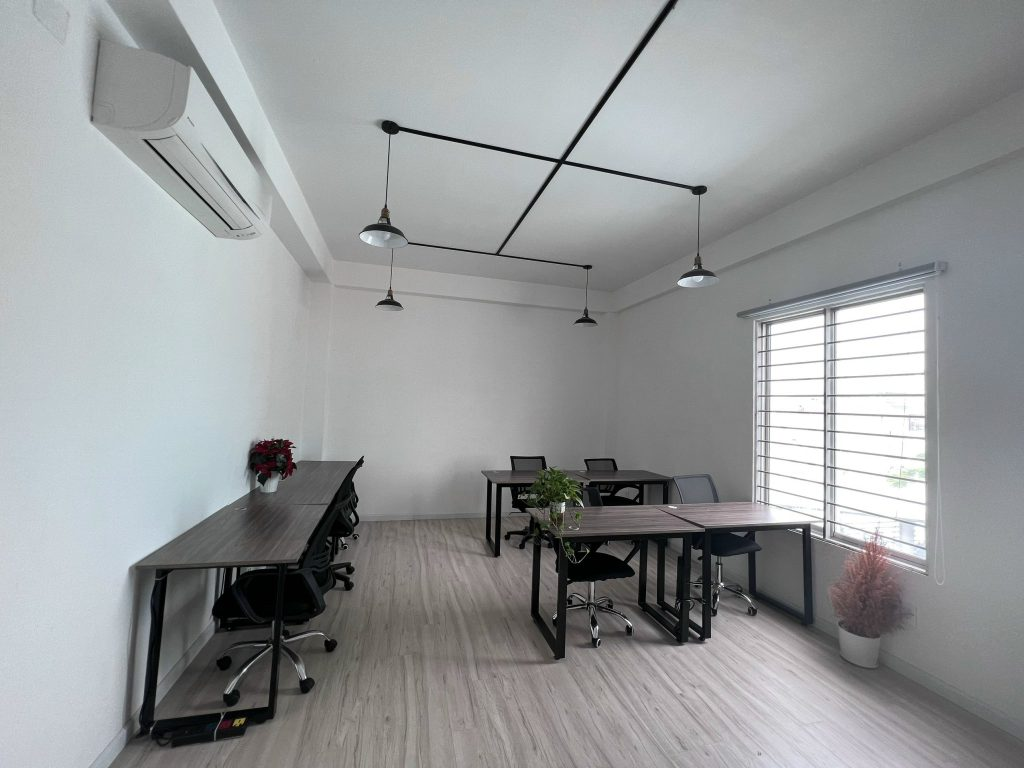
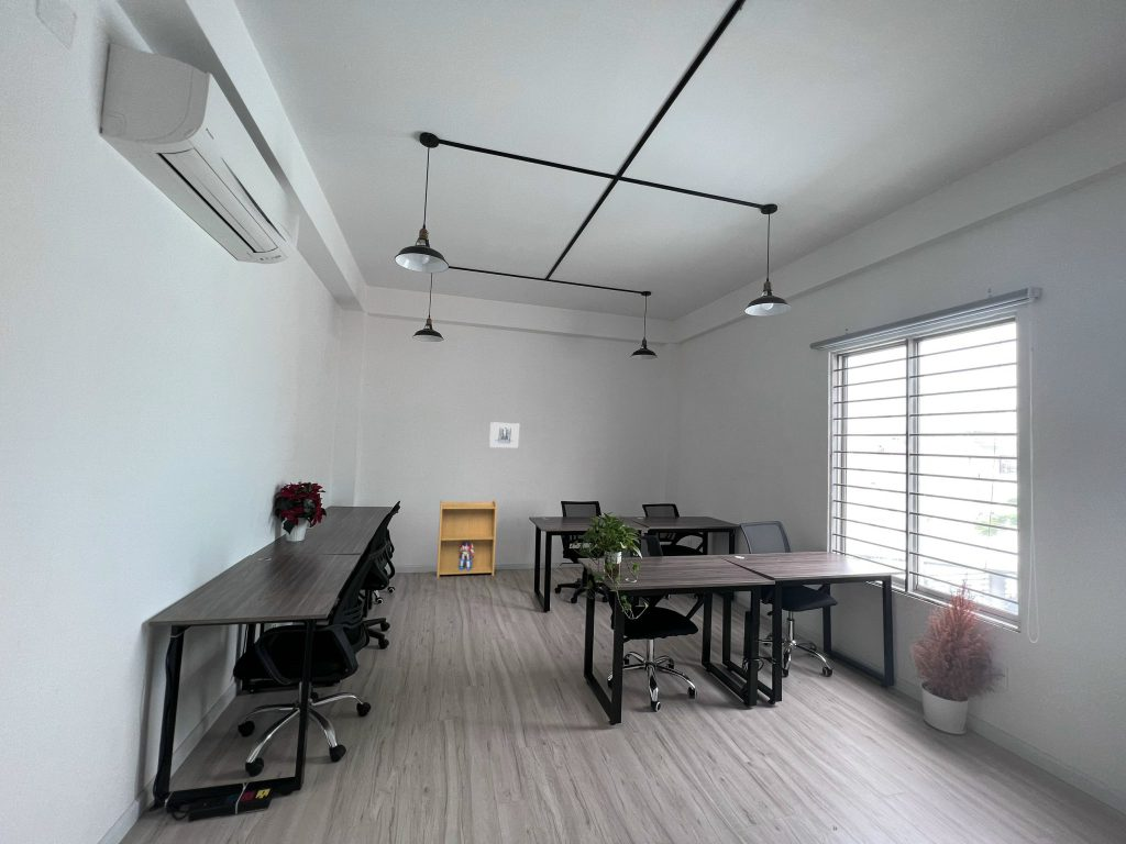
+ bookshelf [435,499,498,579]
+ wall art [488,421,520,449]
